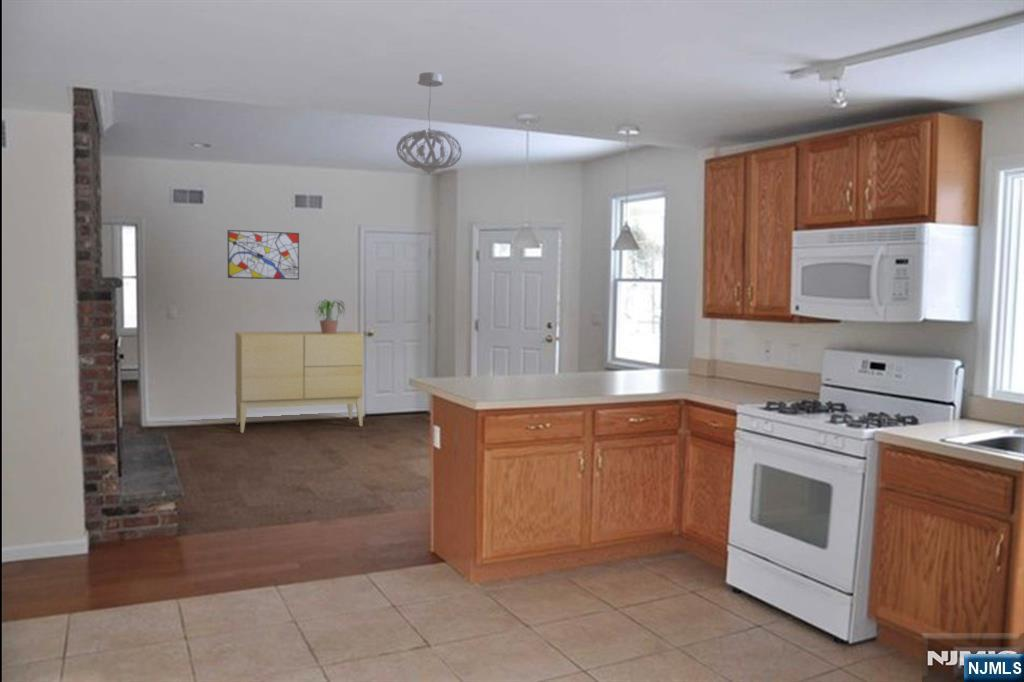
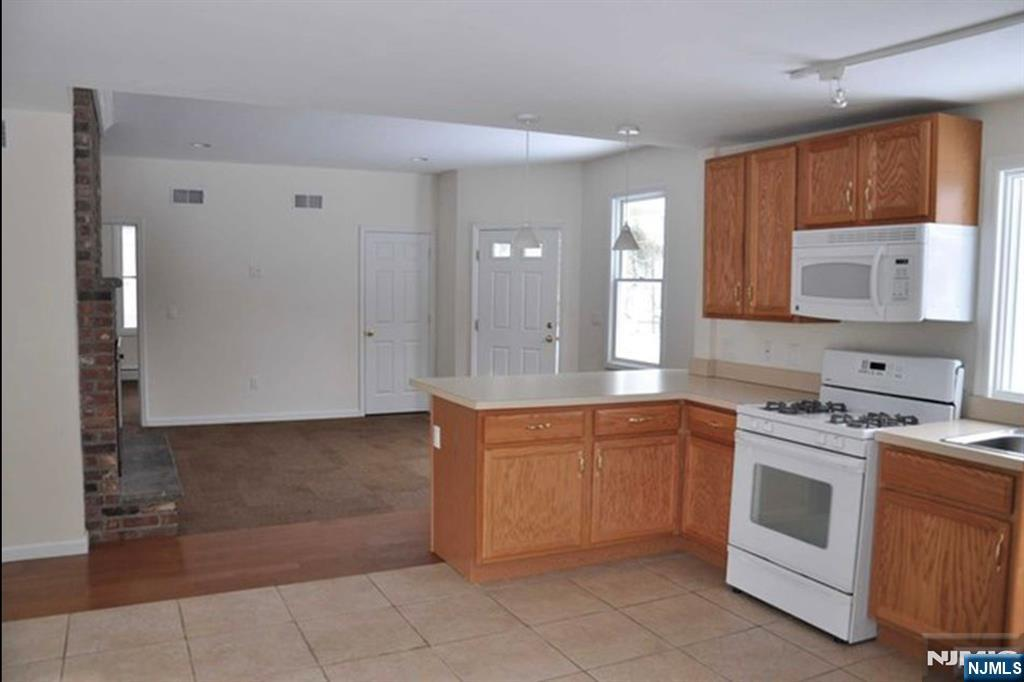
- pendant light [395,71,463,175]
- sideboard [234,330,364,434]
- wall art [227,229,300,281]
- potted plant [314,299,348,334]
